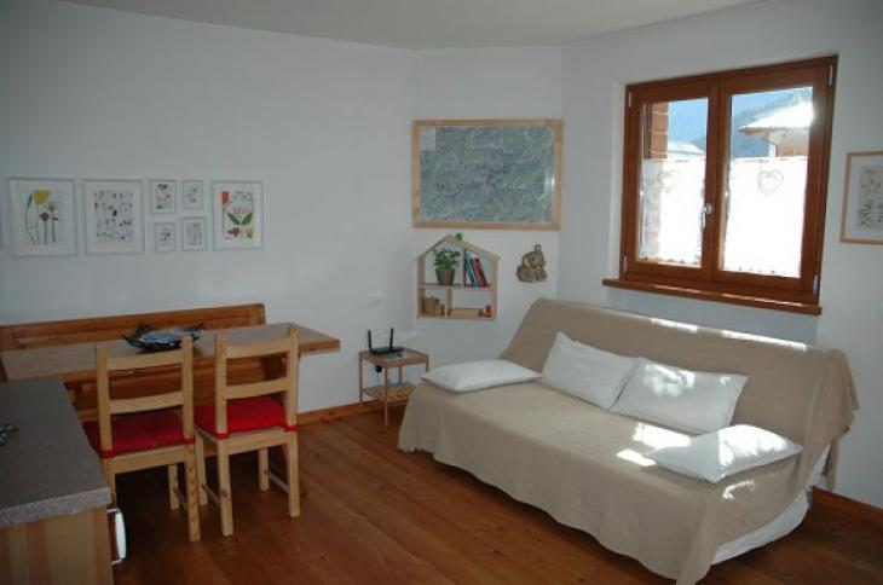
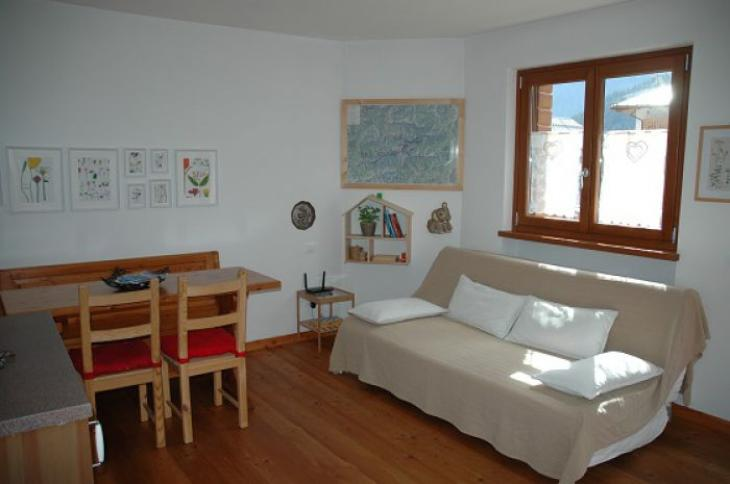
+ decorative plate [290,200,317,231]
